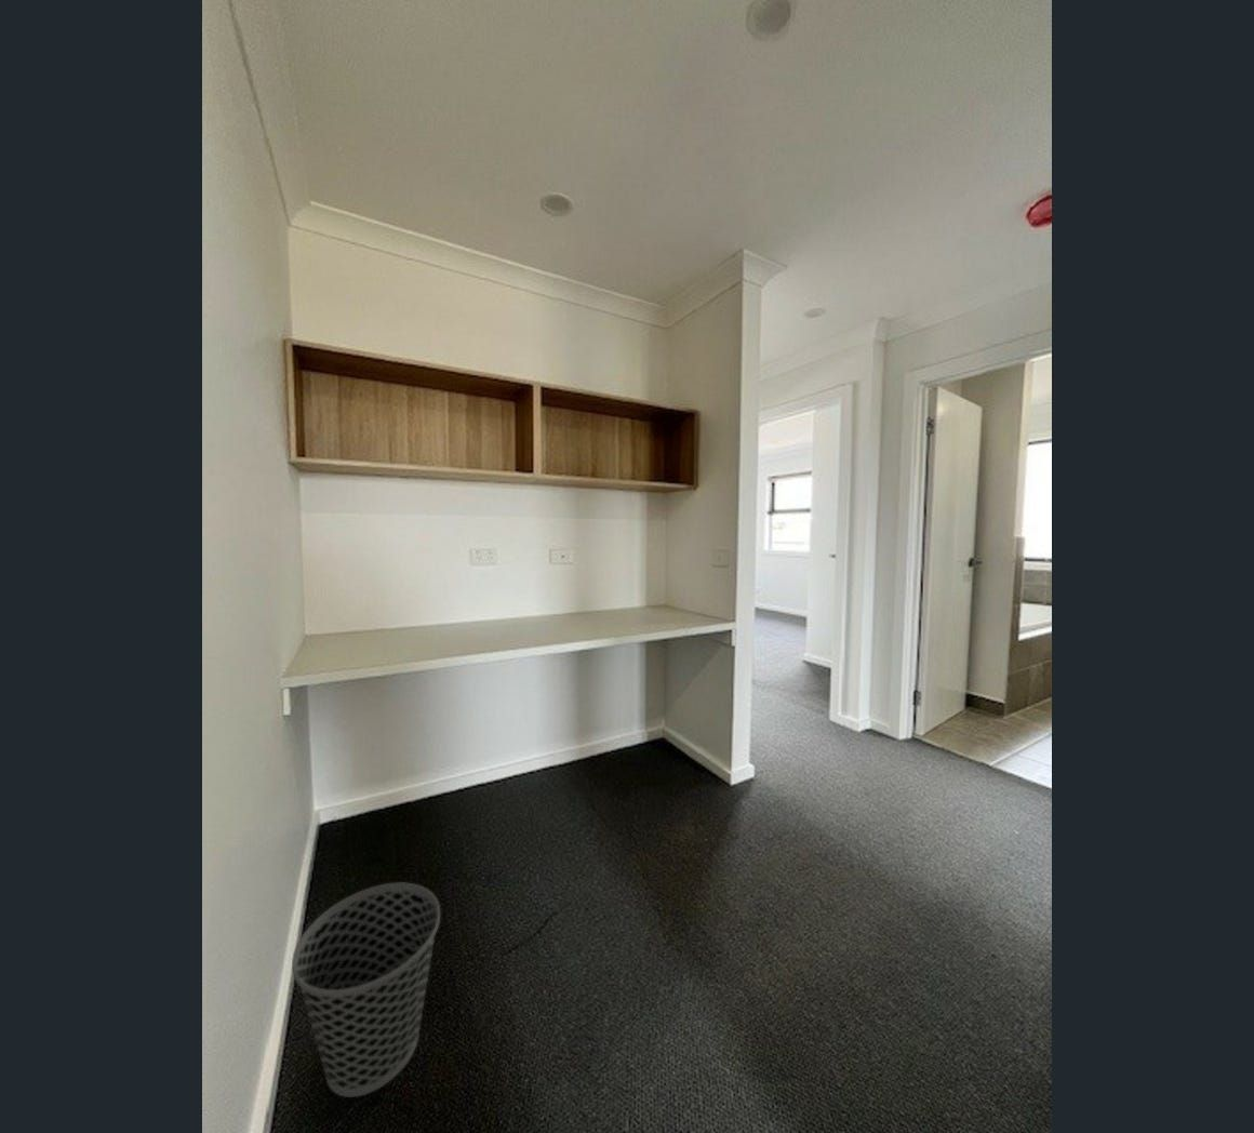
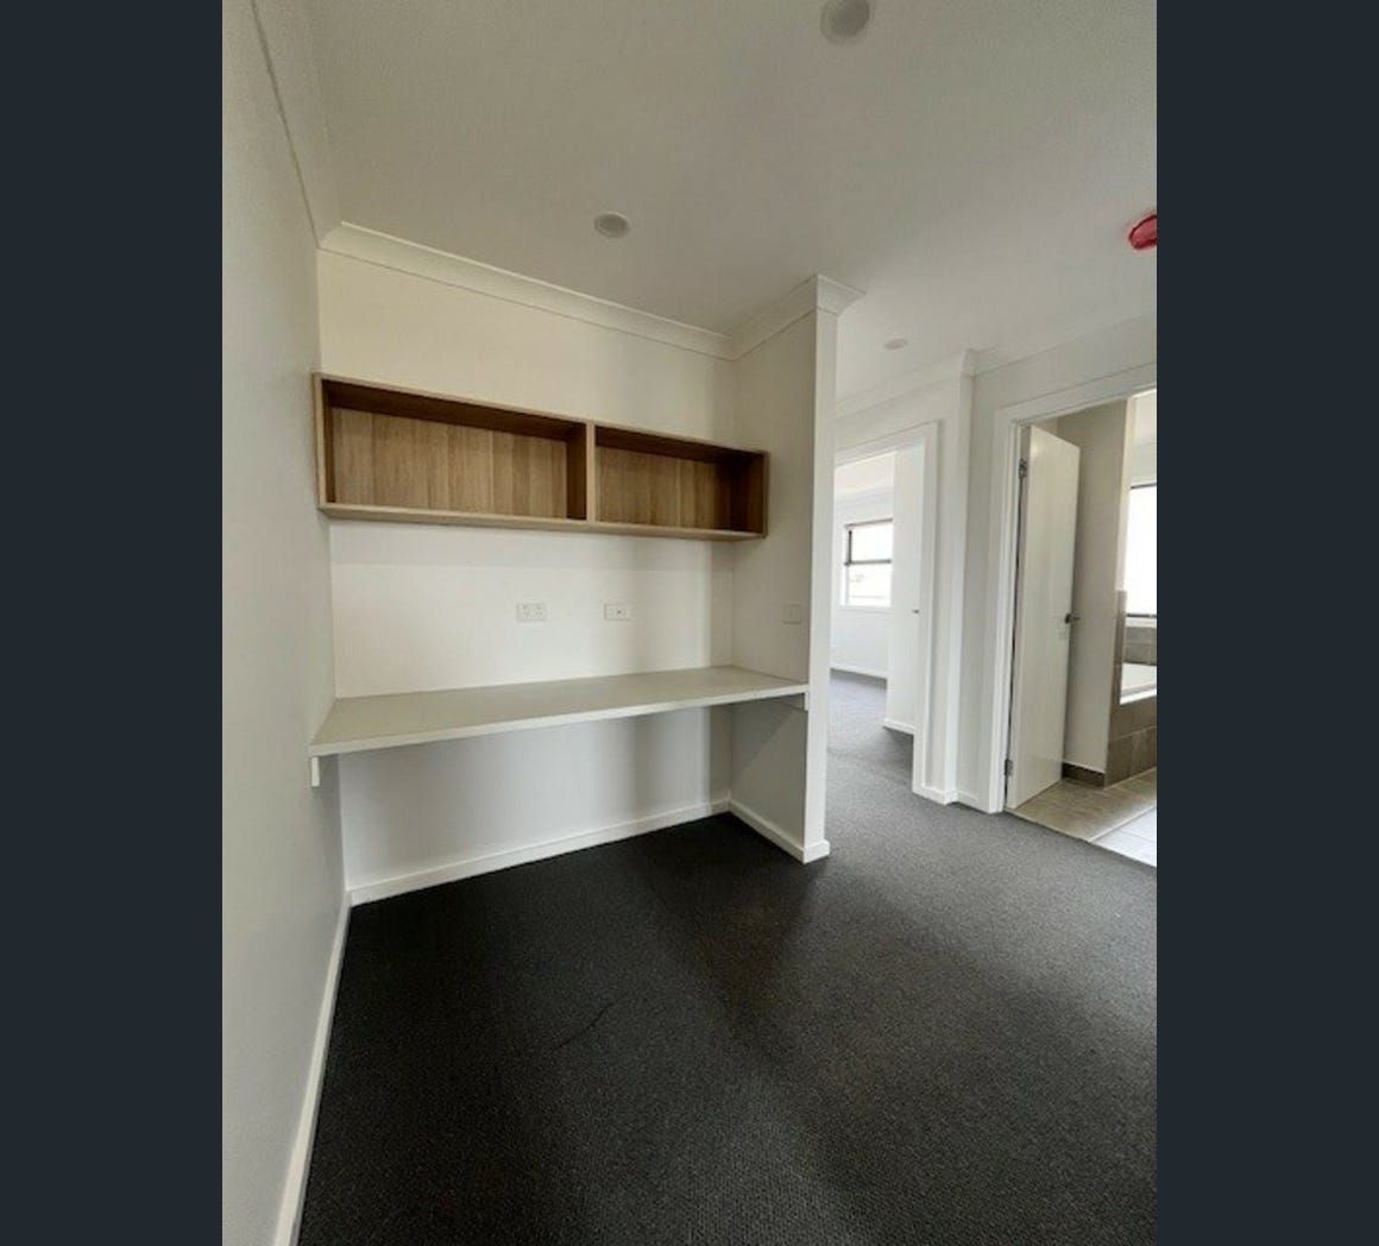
- wastebasket [291,882,441,1098]
